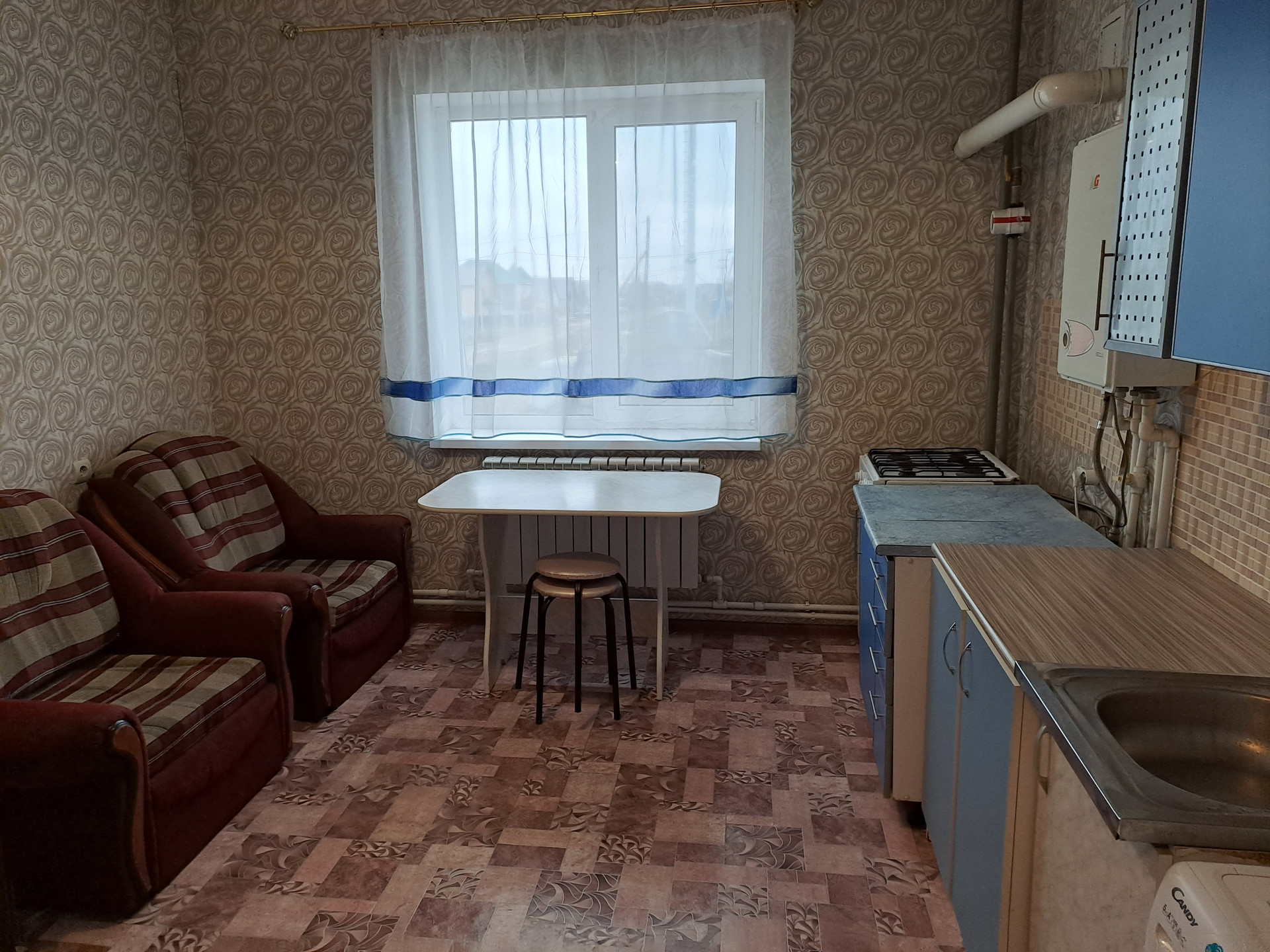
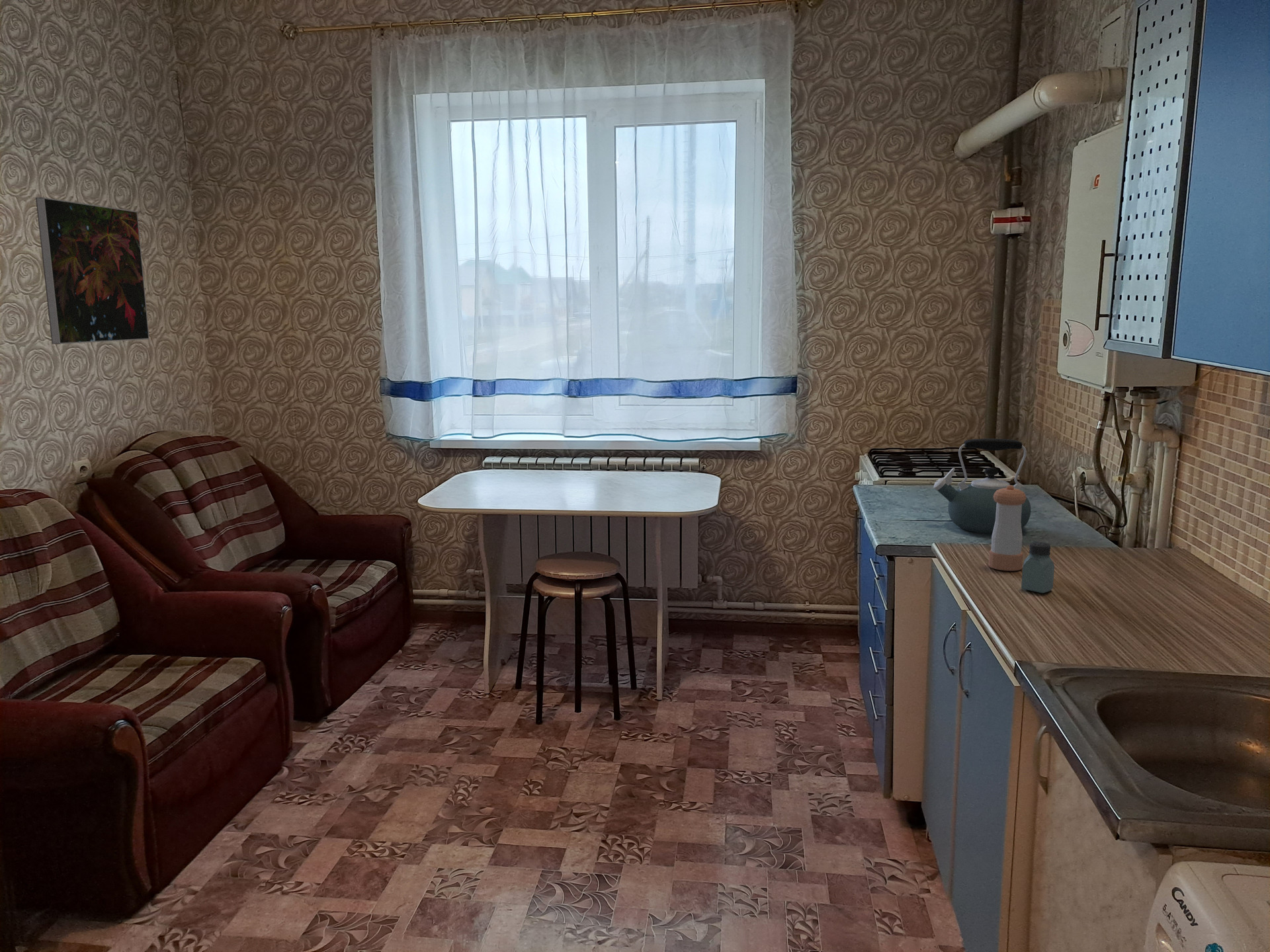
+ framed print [35,197,150,344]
+ kettle [933,438,1031,534]
+ saltshaker [1021,541,1055,594]
+ pepper shaker [988,485,1027,571]
